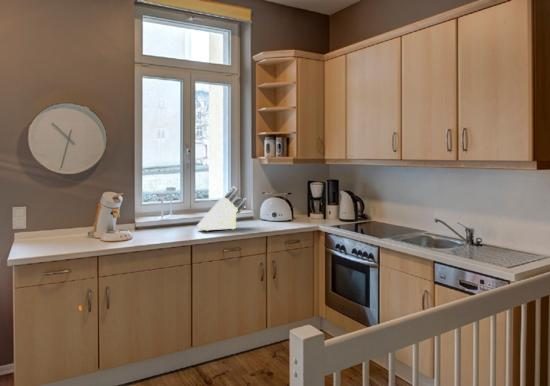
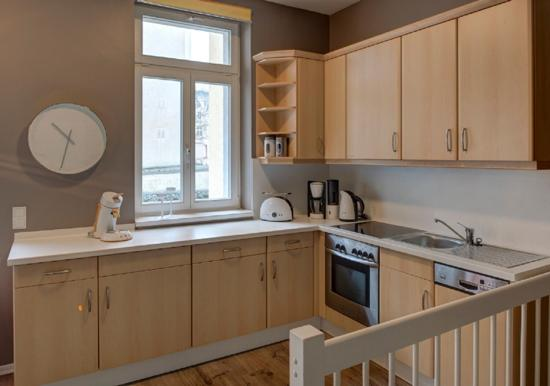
- knife block [196,185,248,232]
